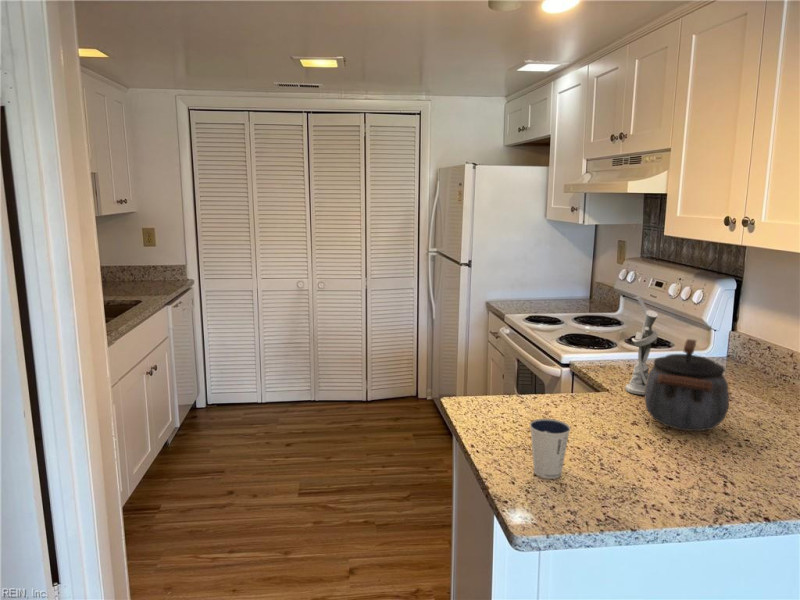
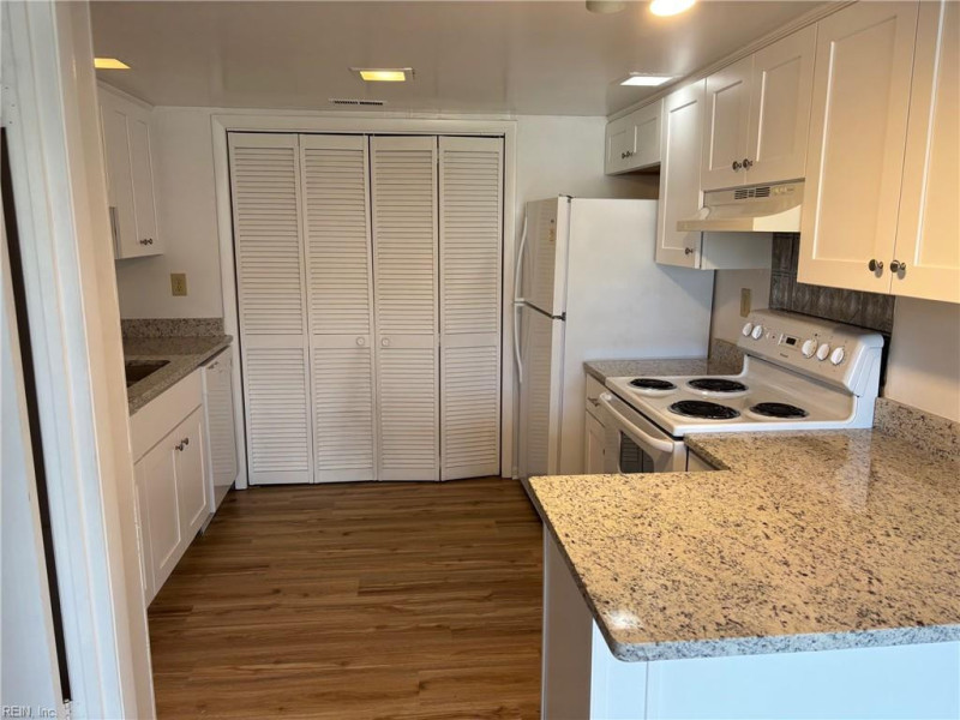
- kettle [643,338,730,432]
- dixie cup [529,418,572,480]
- utensil holder [624,295,659,396]
